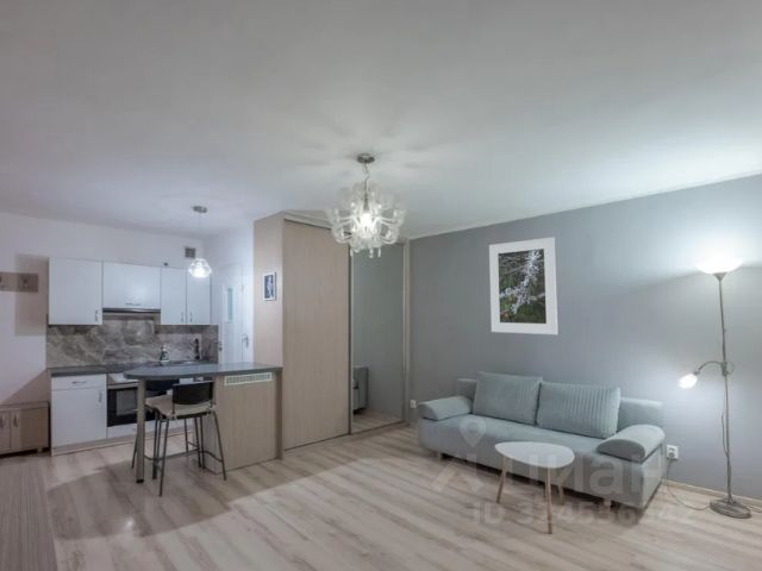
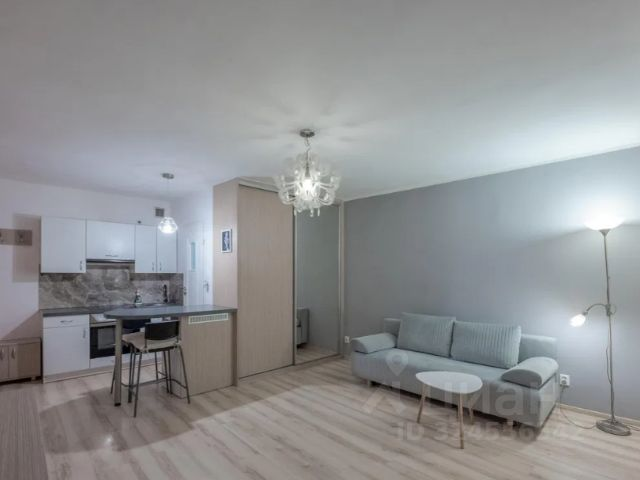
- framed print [488,236,558,335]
